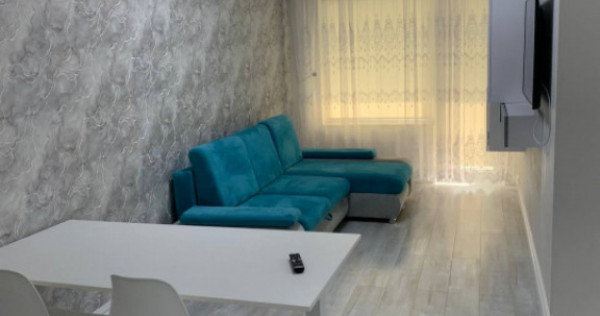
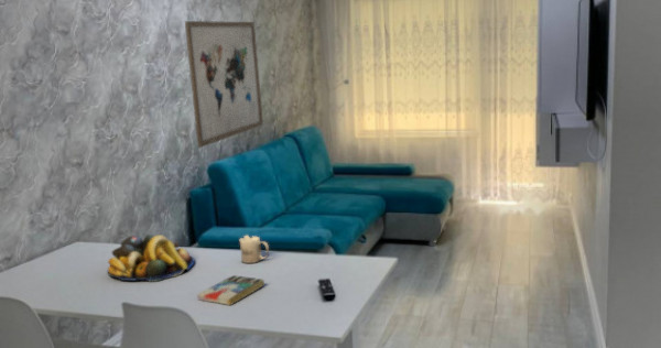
+ fruit bowl [107,233,195,283]
+ mug [239,235,270,264]
+ book [196,274,266,306]
+ wall art [184,20,264,149]
